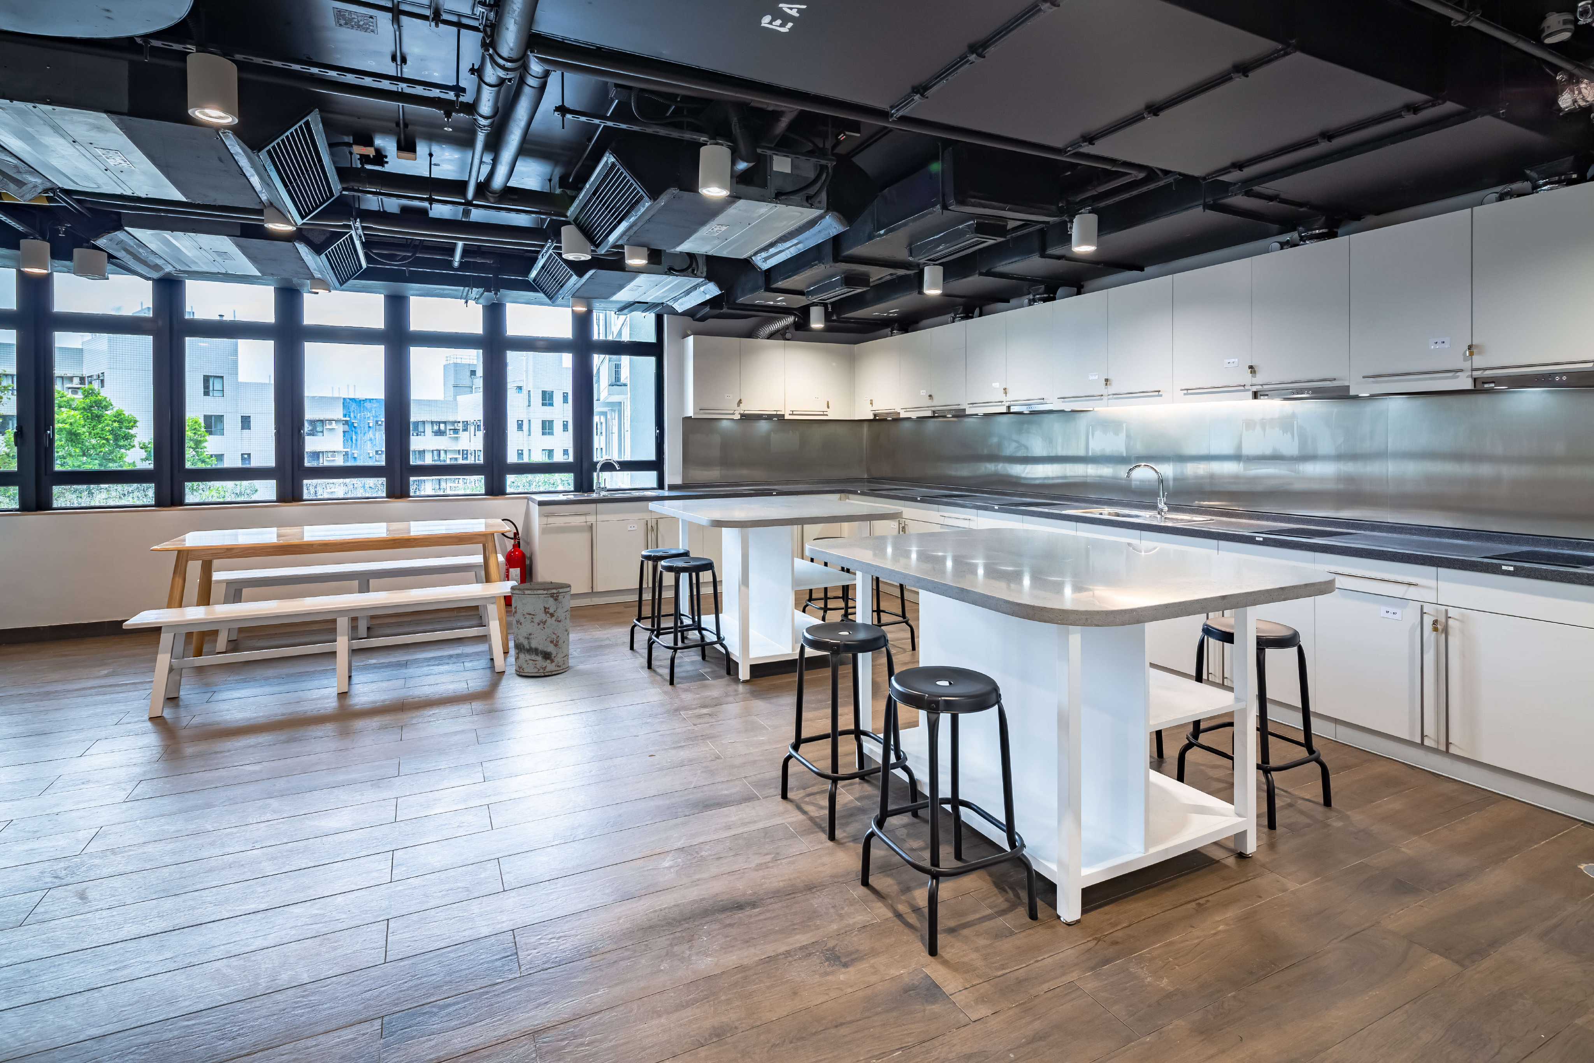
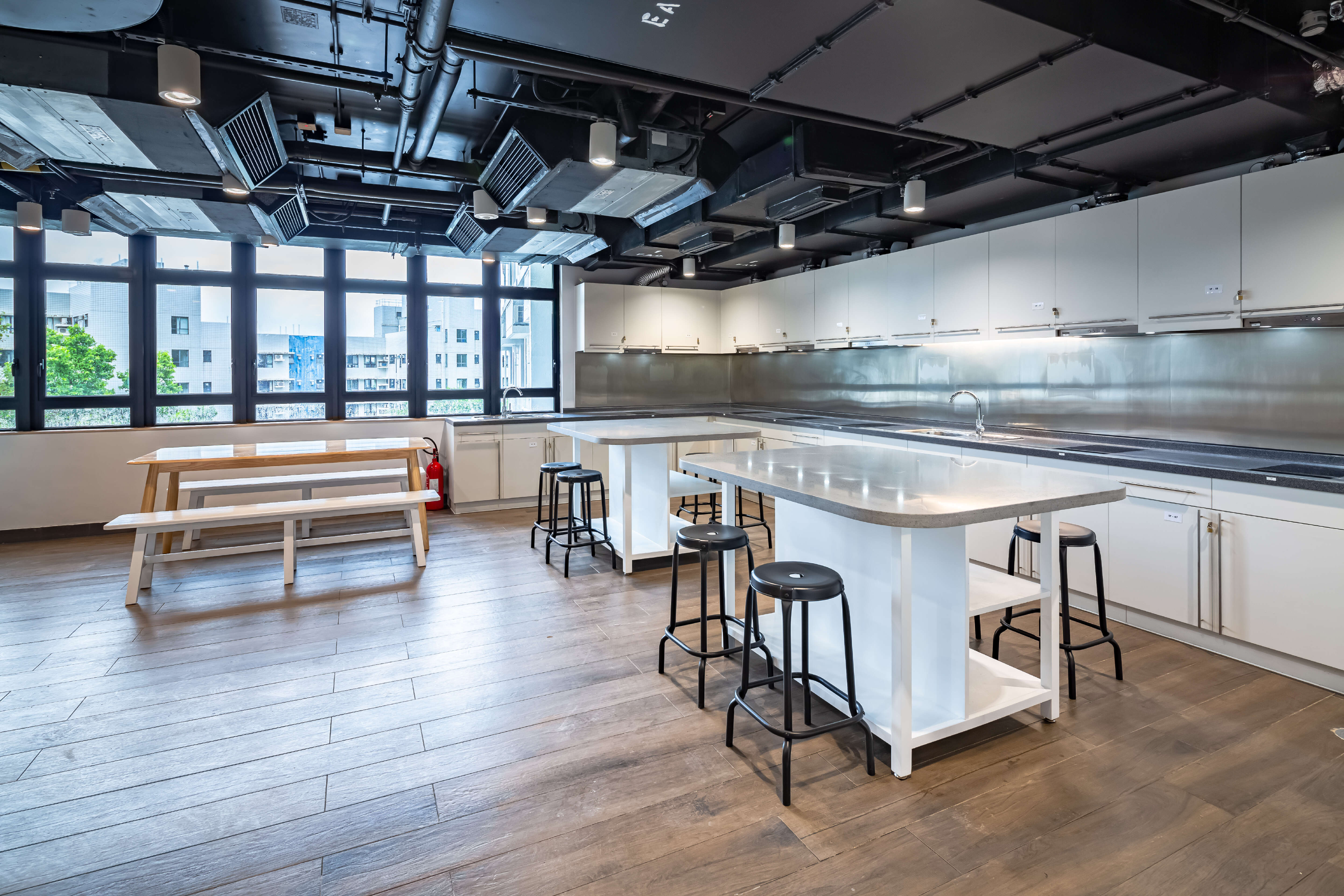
- trash can [510,581,572,676]
